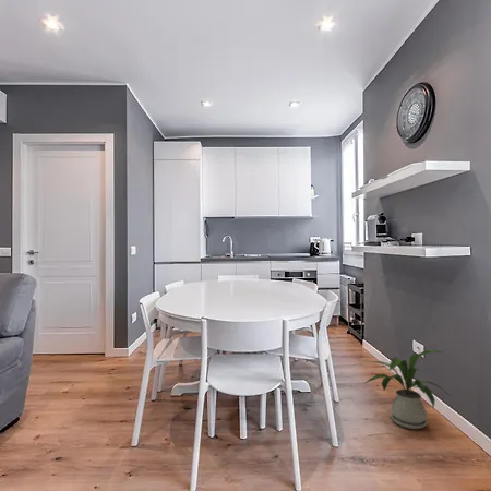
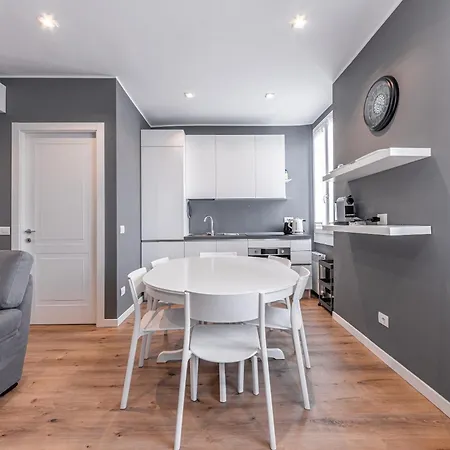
- house plant [363,349,453,430]
